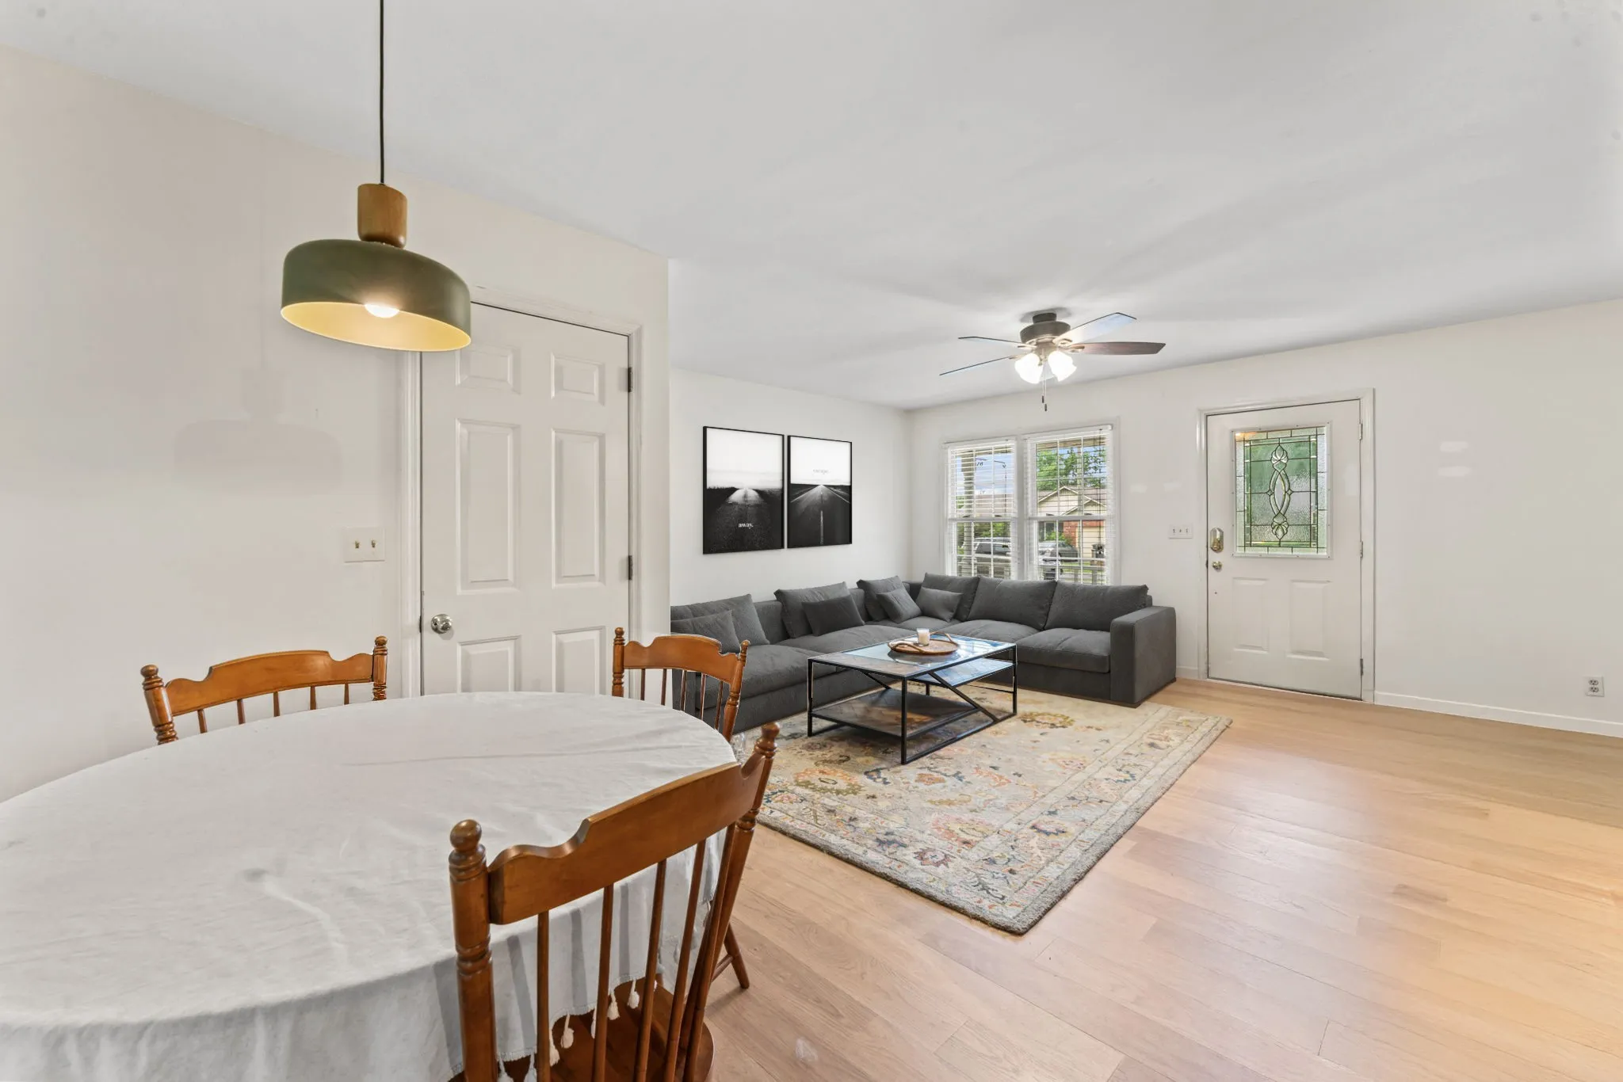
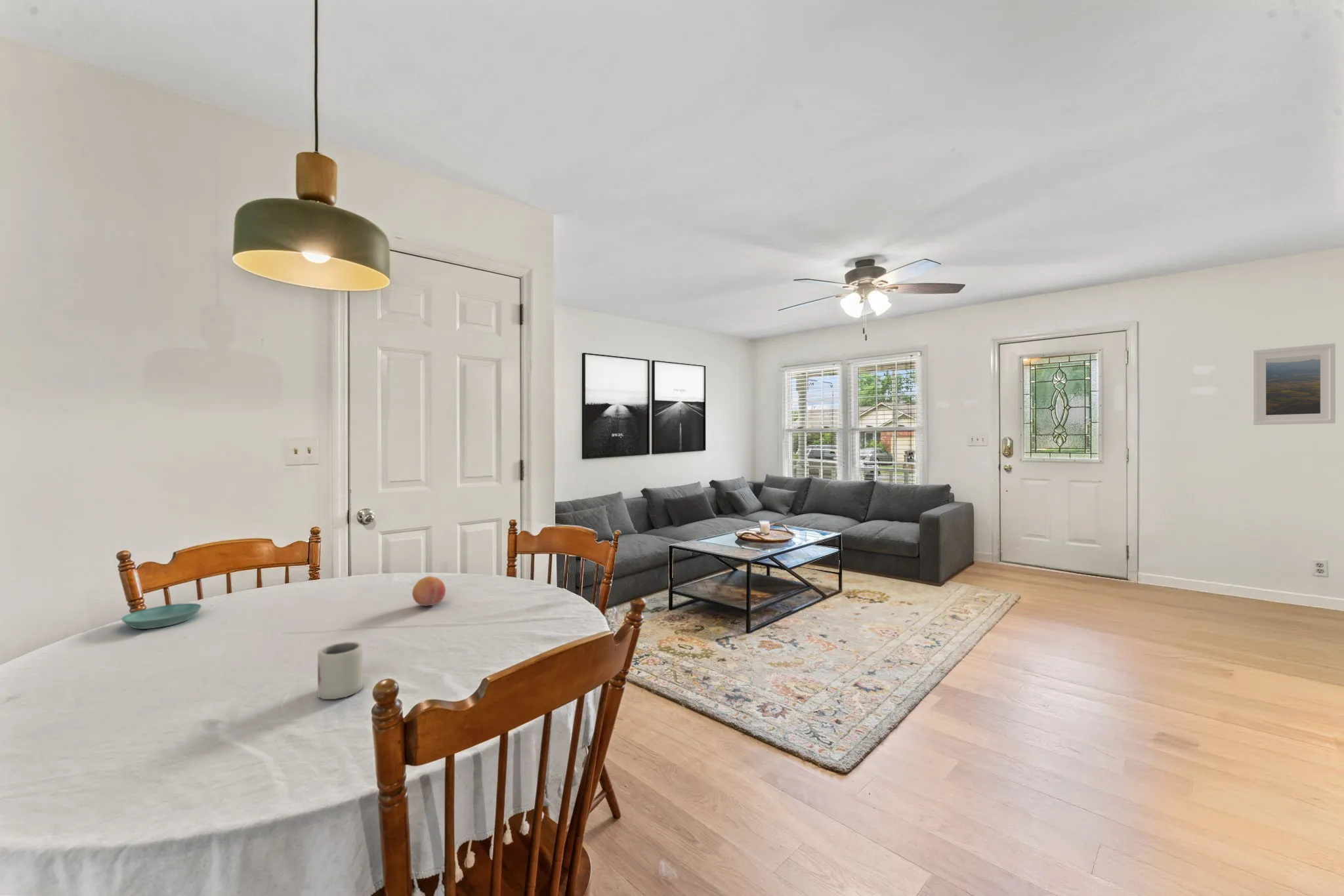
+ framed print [1252,342,1336,426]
+ cup [317,641,363,700]
+ saucer [121,603,202,630]
+ fruit [411,575,446,607]
